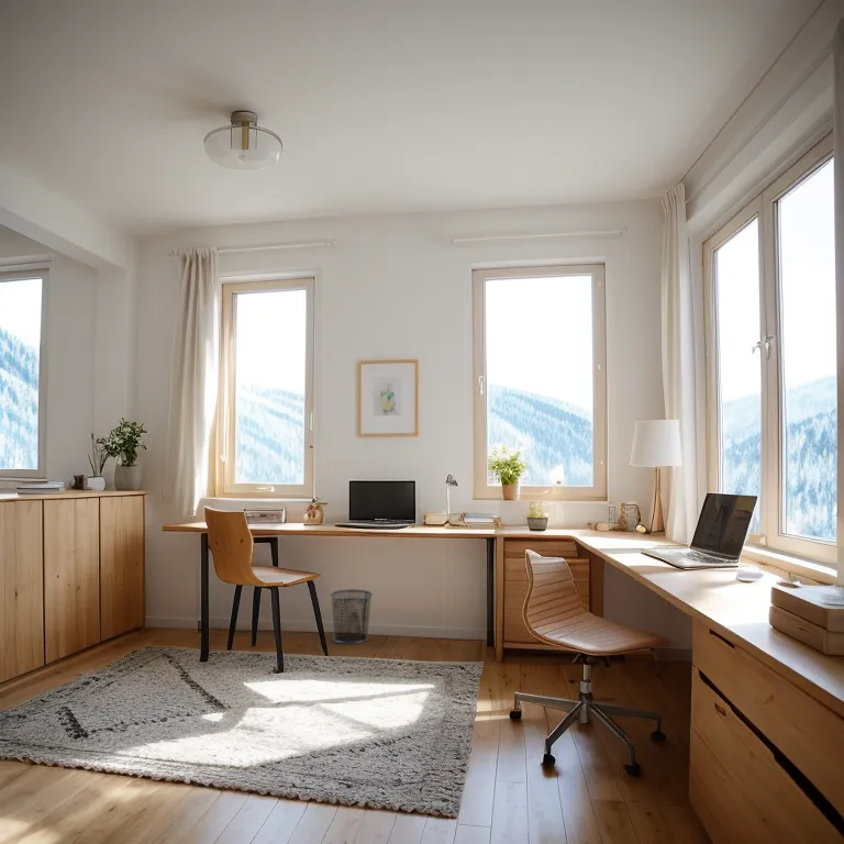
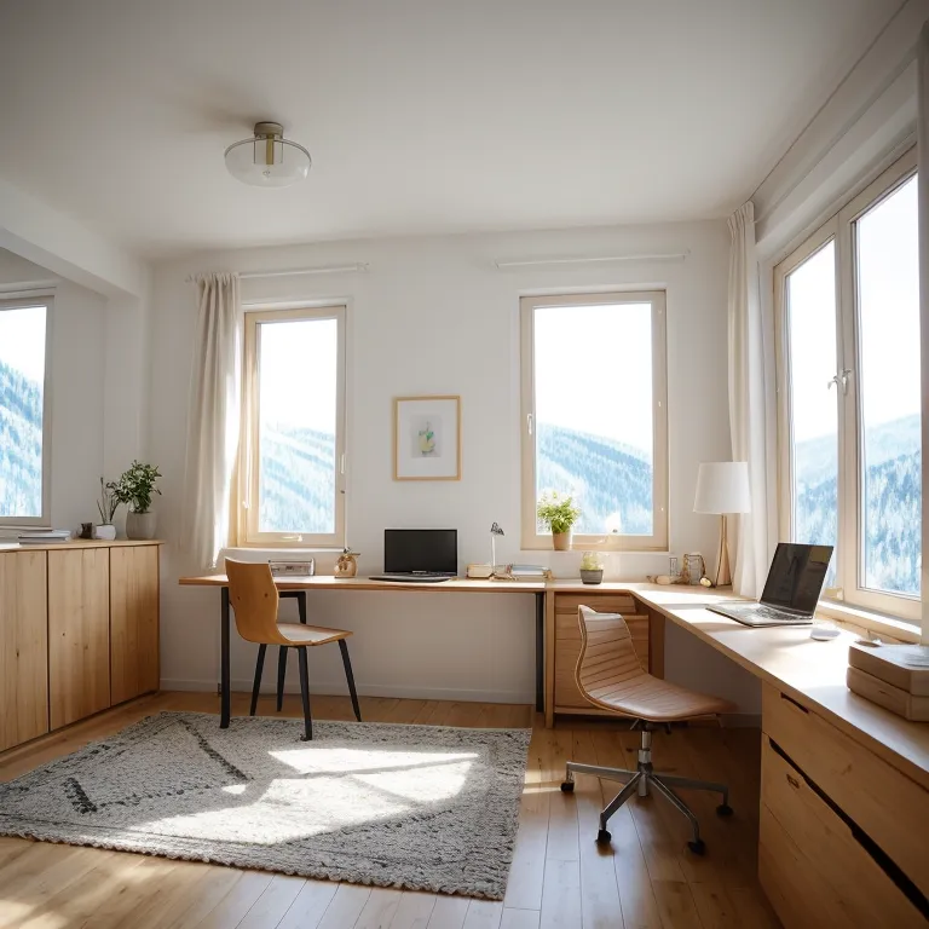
- waste bin [329,588,374,645]
